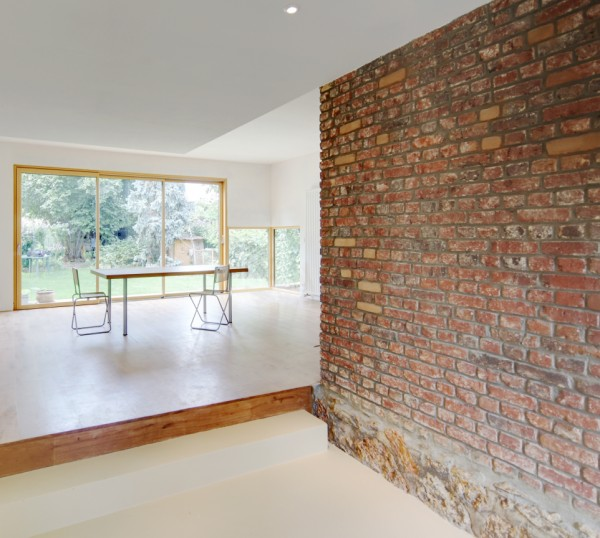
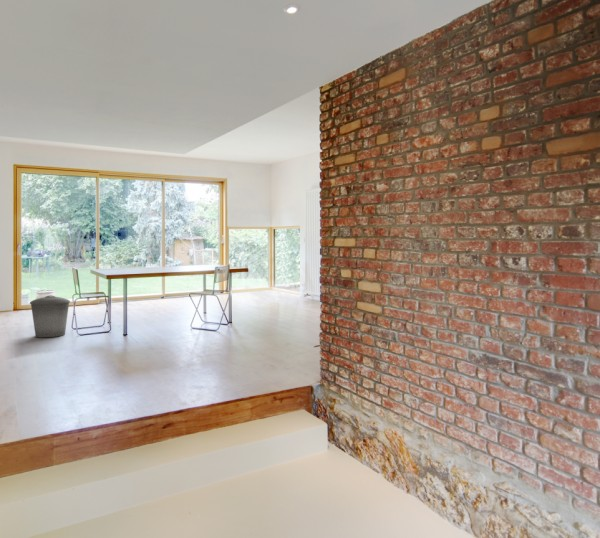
+ trash can [29,295,71,338]
